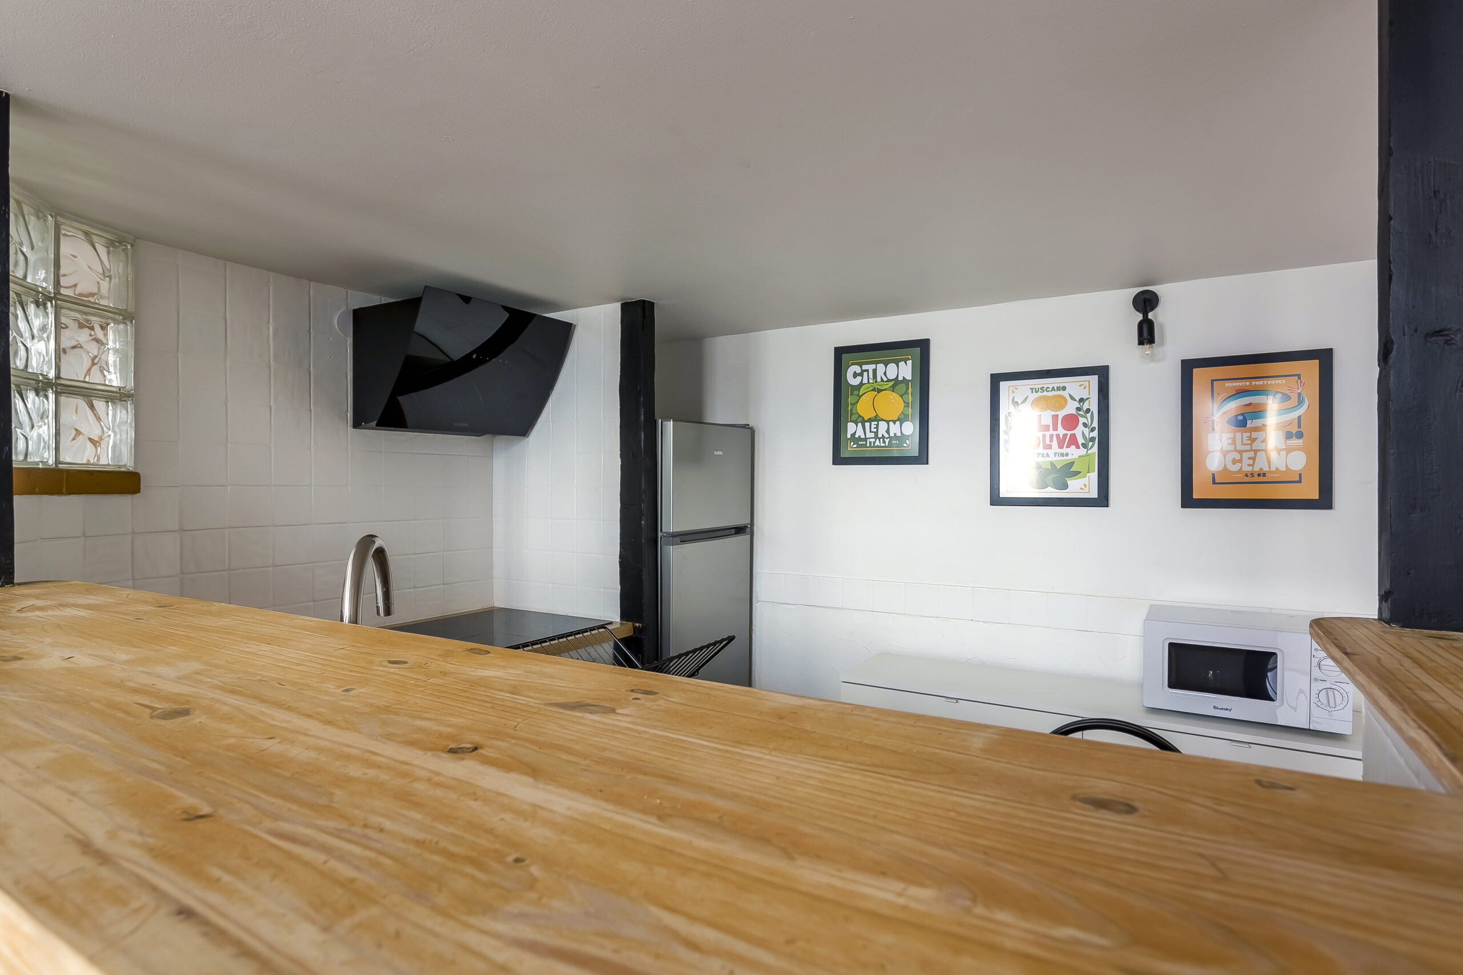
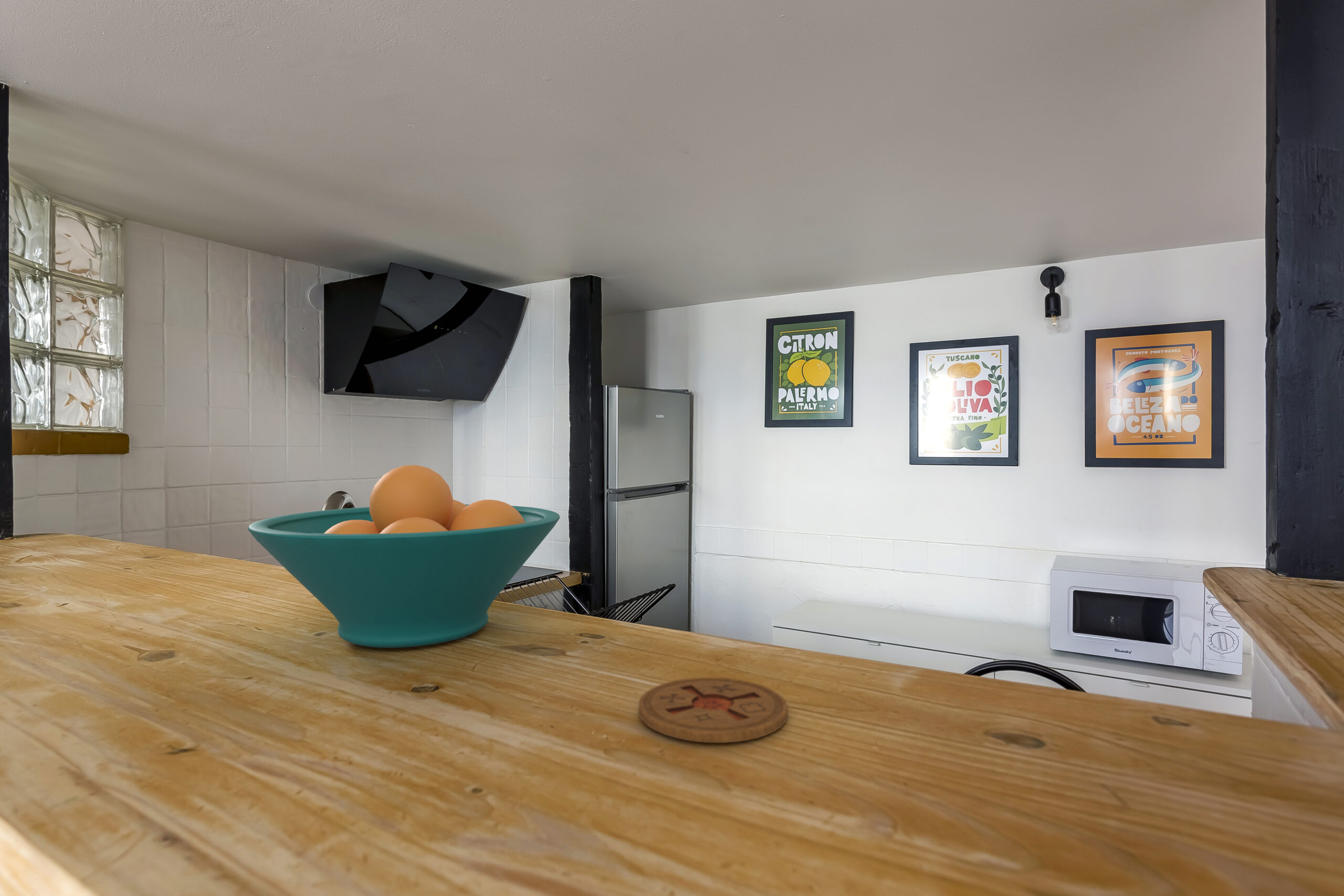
+ coaster [638,677,789,743]
+ fruit bowl [247,465,560,648]
